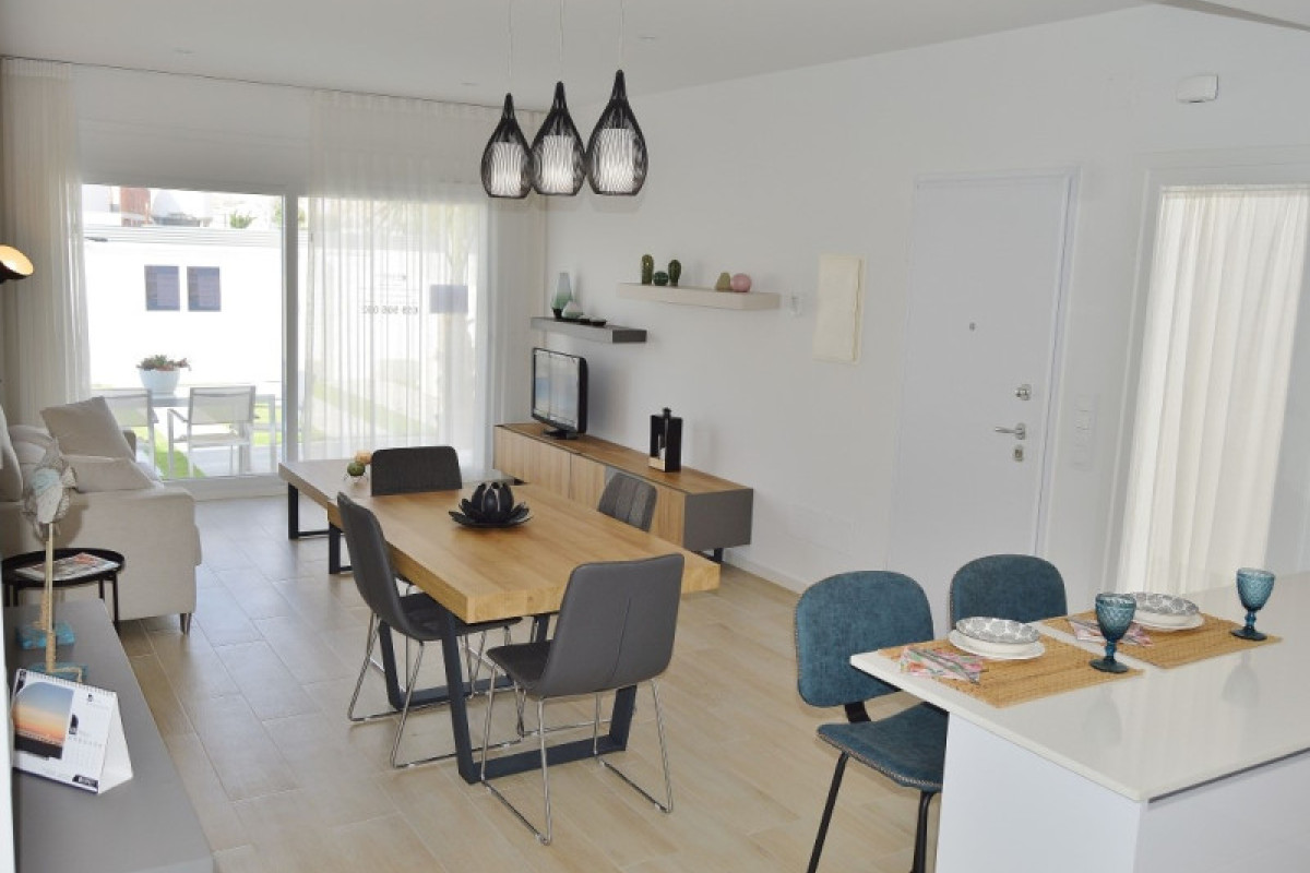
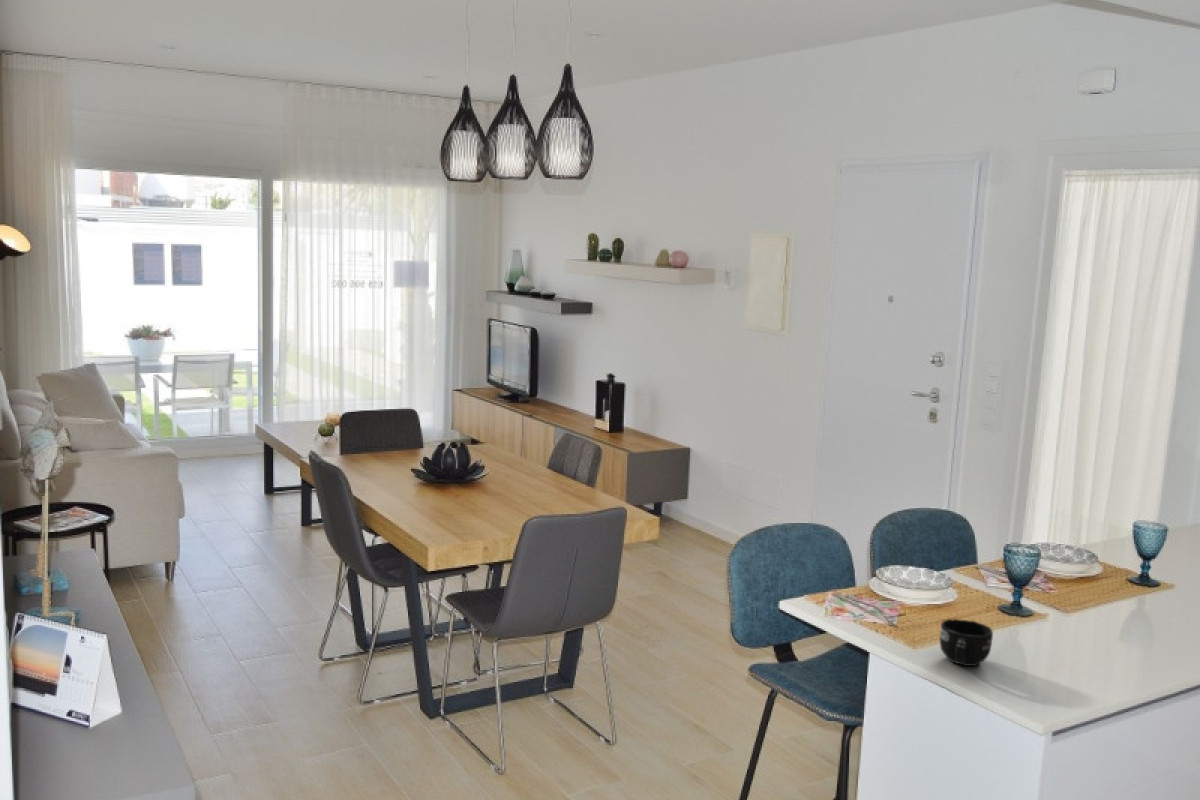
+ mug [939,618,994,667]
